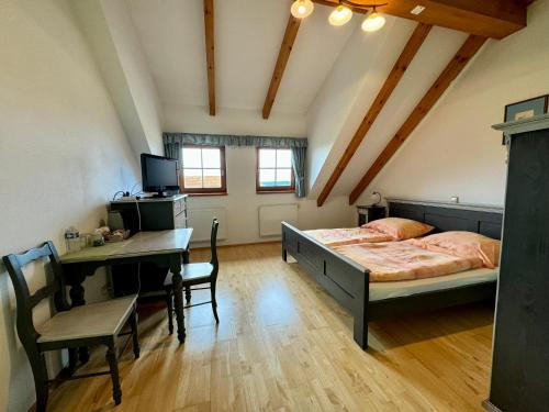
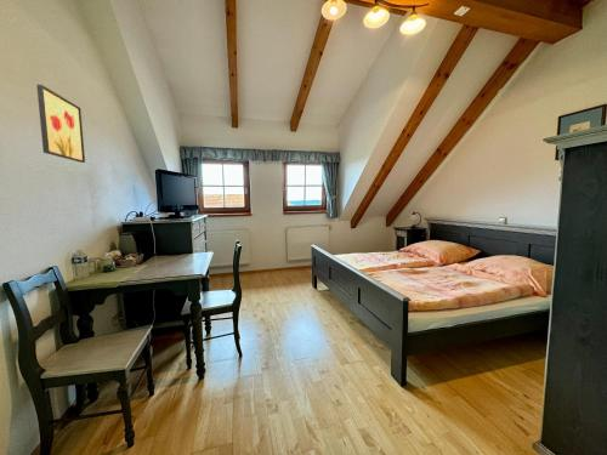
+ wall art [35,84,86,164]
